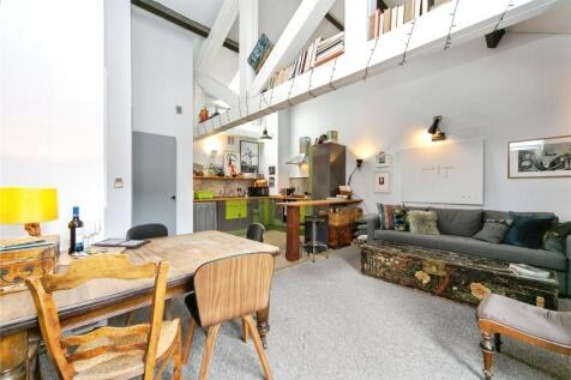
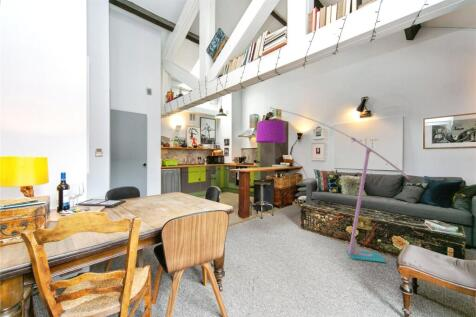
+ floor lamp [255,106,411,264]
